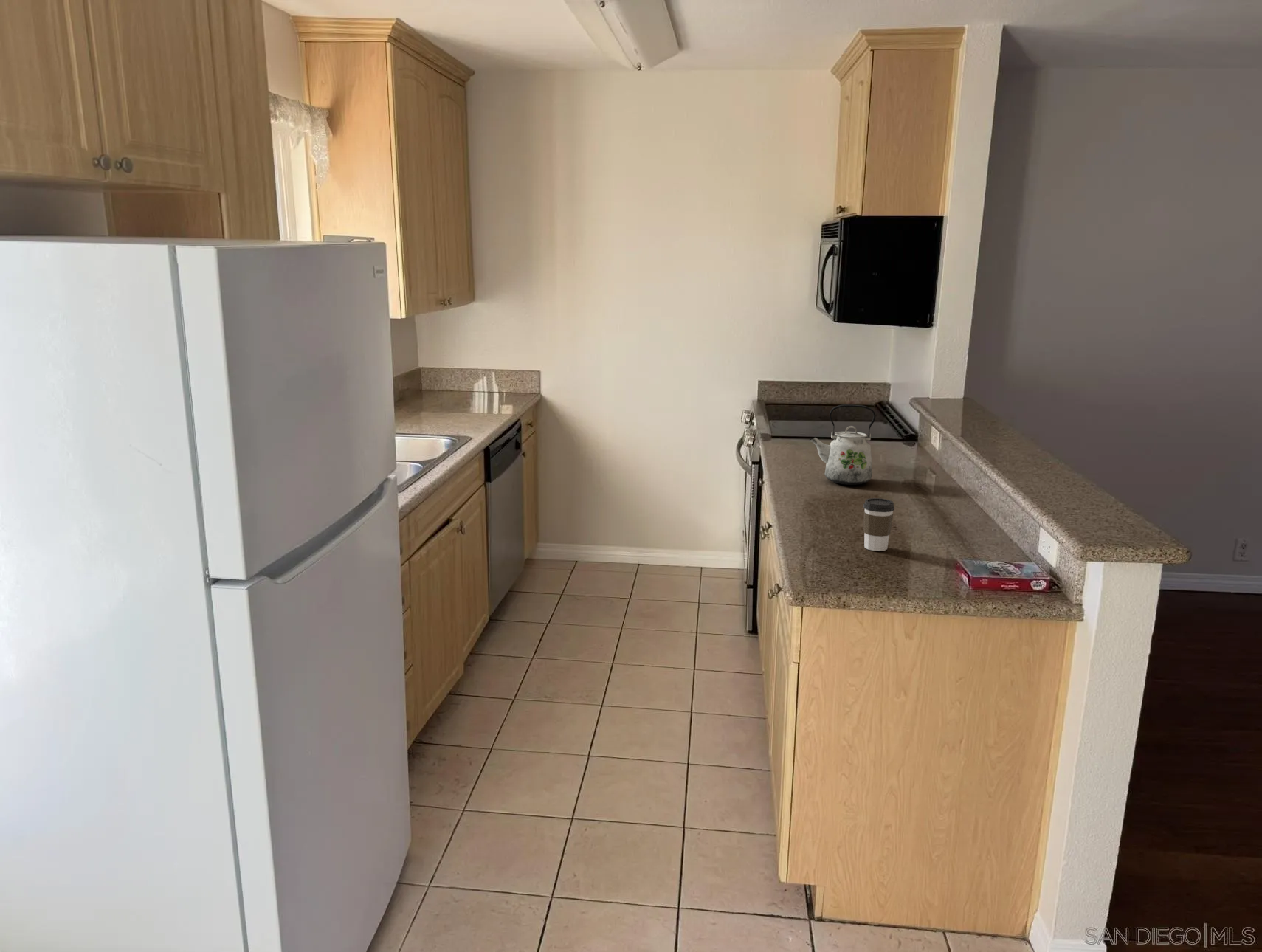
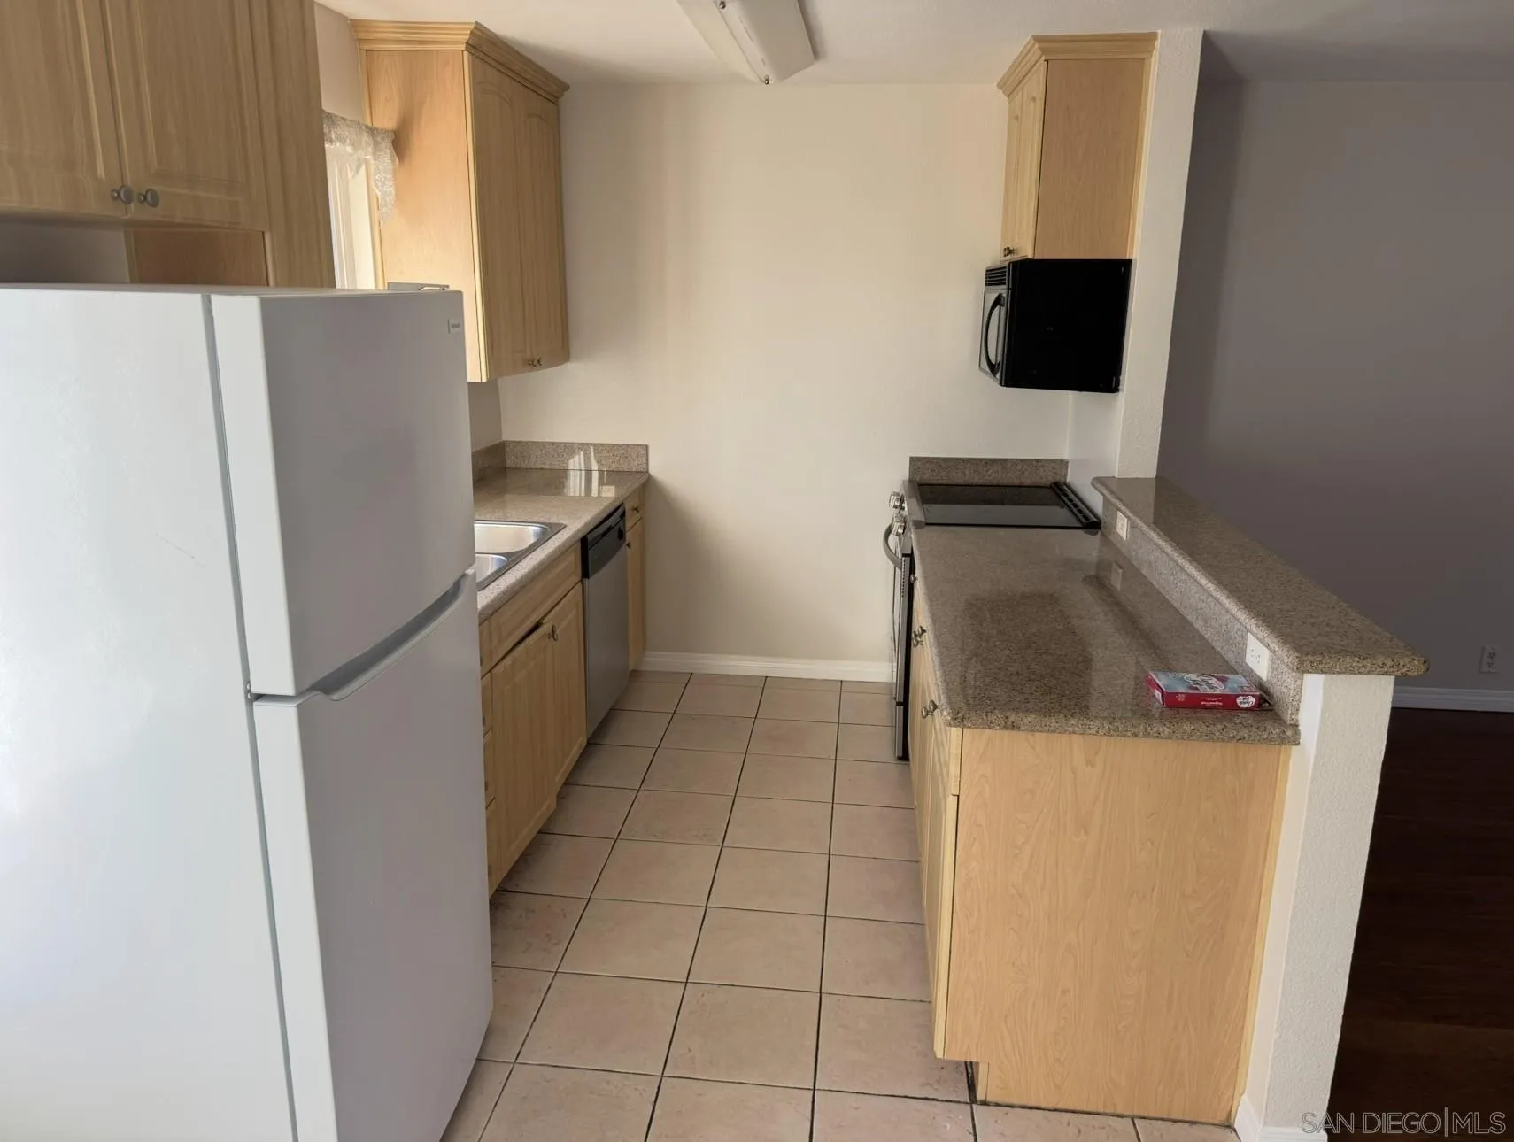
- coffee cup [863,497,895,552]
- kettle [808,404,876,486]
